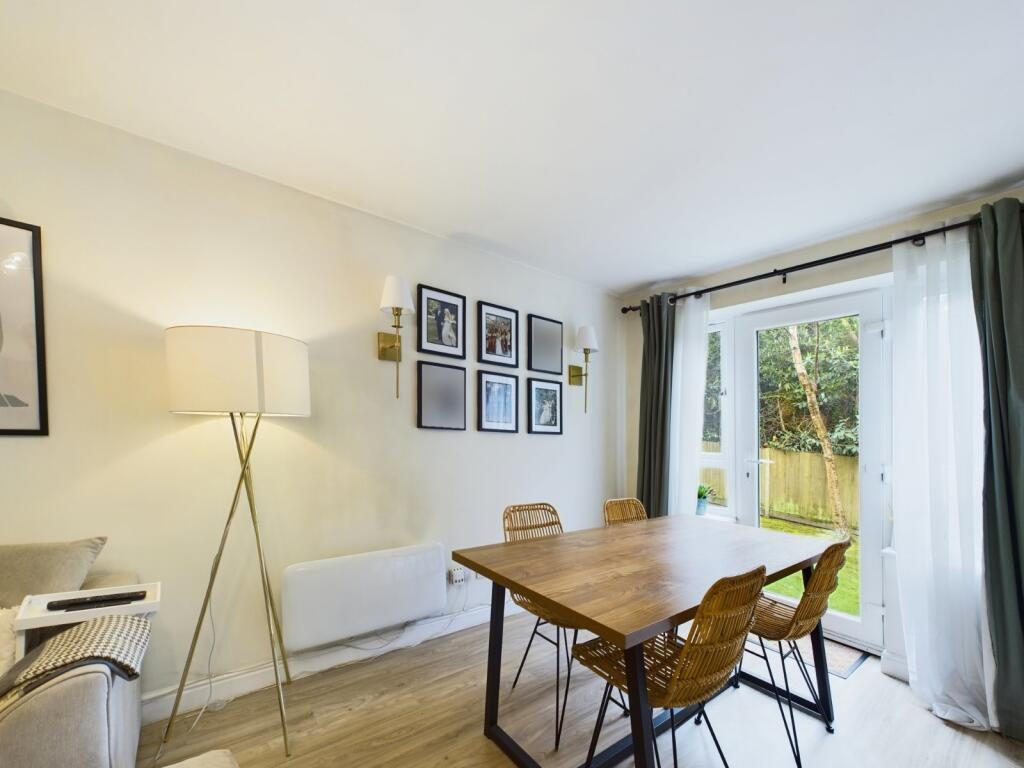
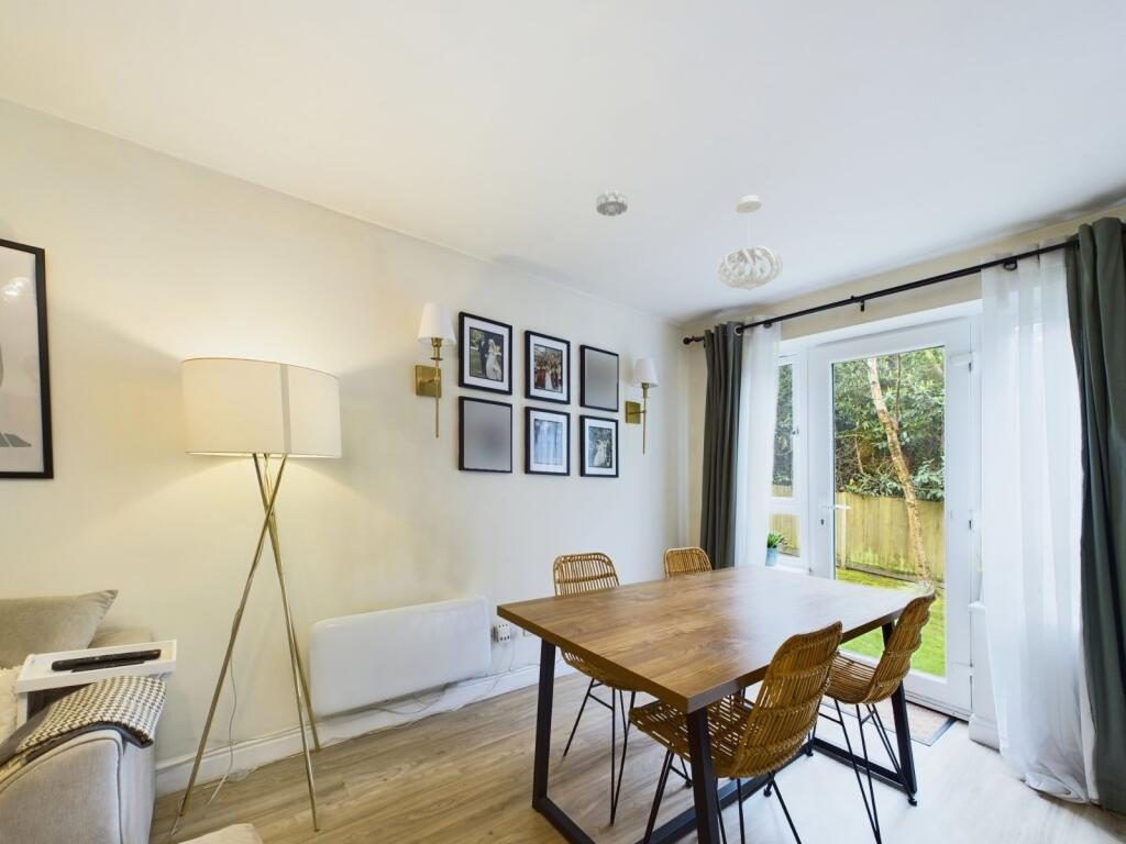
+ pendant light [716,193,784,292]
+ smoke detector [595,189,629,218]
